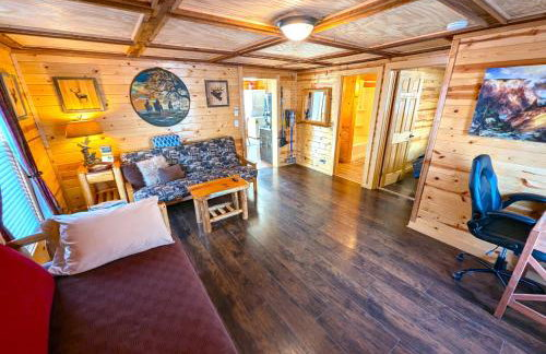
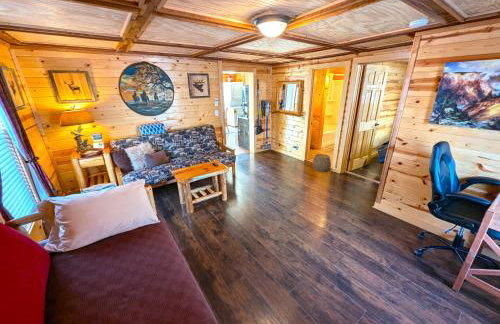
+ woven basket [312,153,332,173]
